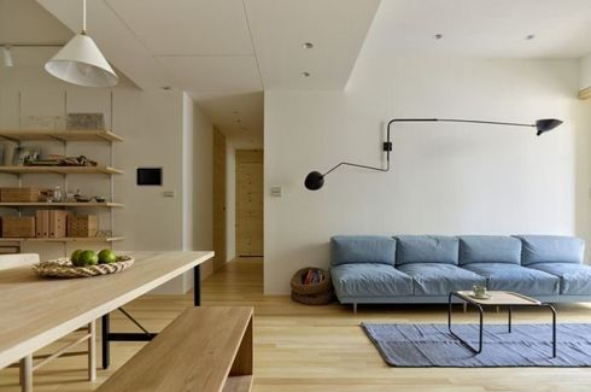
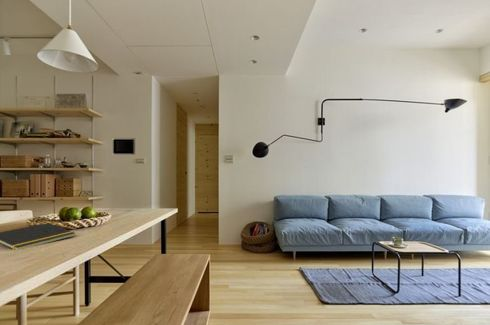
+ notepad [0,222,76,251]
